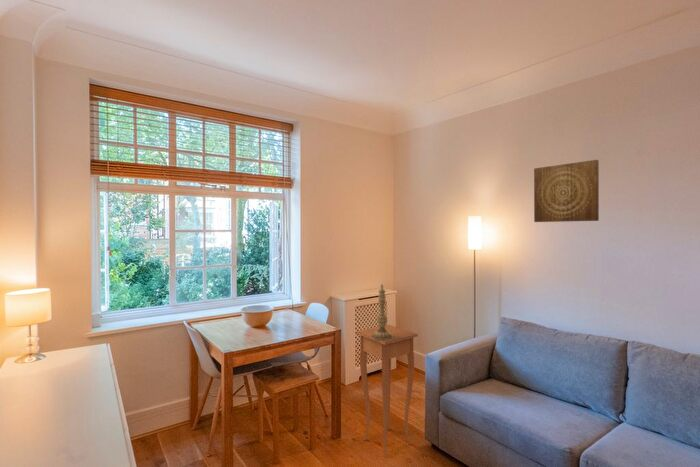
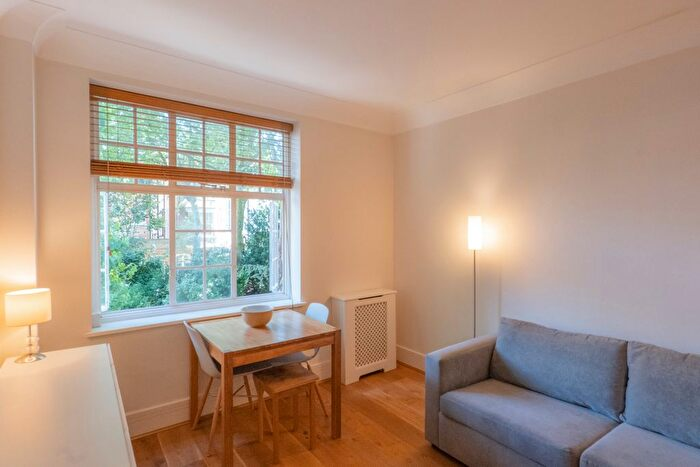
- side table [356,324,419,458]
- candlestick [371,283,393,341]
- wall art [533,159,600,223]
